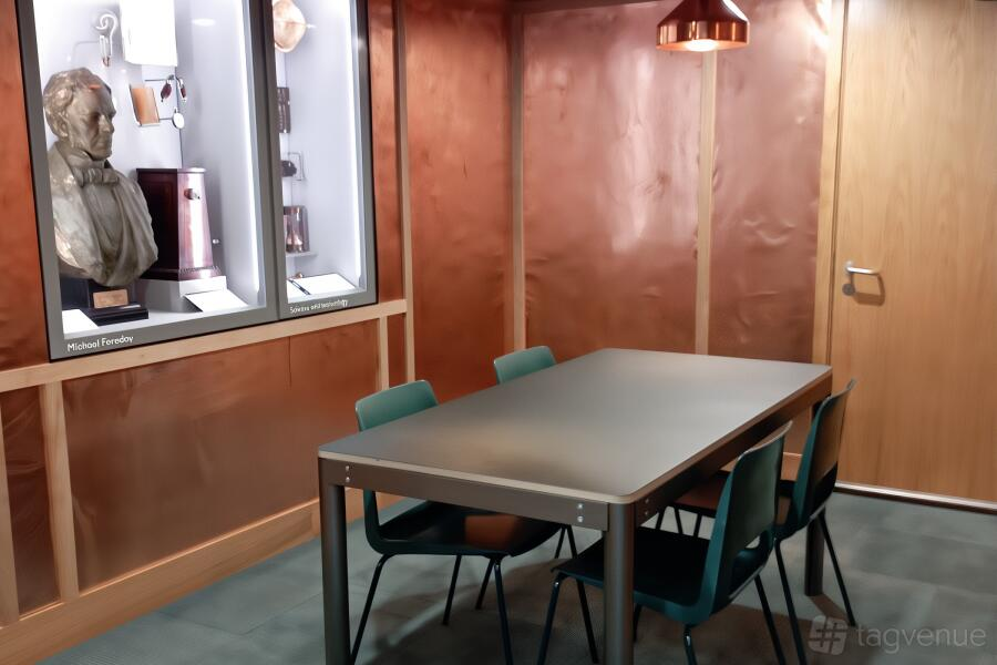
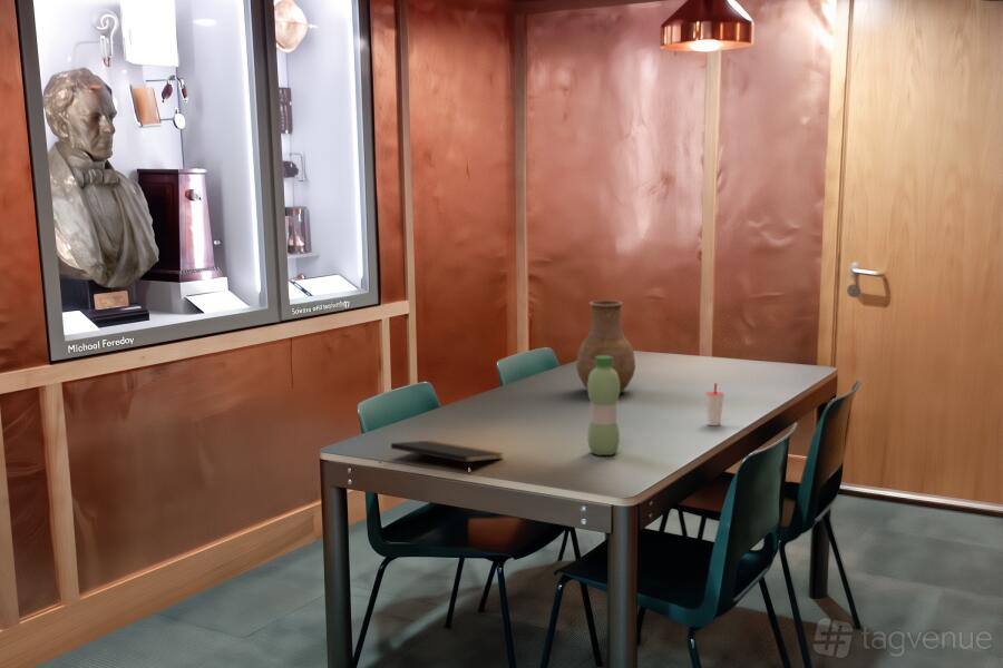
+ water bottle [586,355,621,456]
+ cup [703,382,726,426]
+ vase [575,299,636,394]
+ notepad [390,440,505,477]
